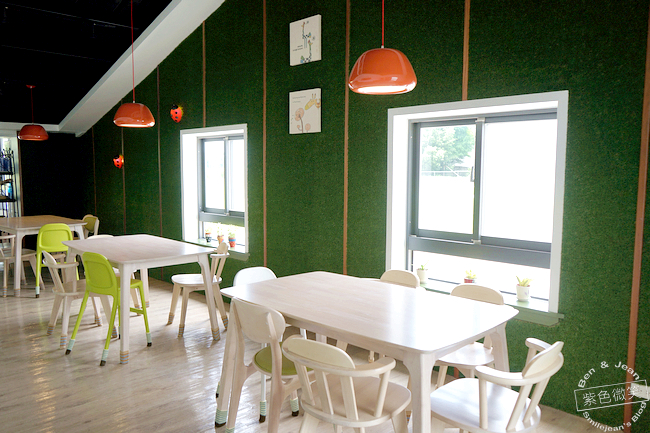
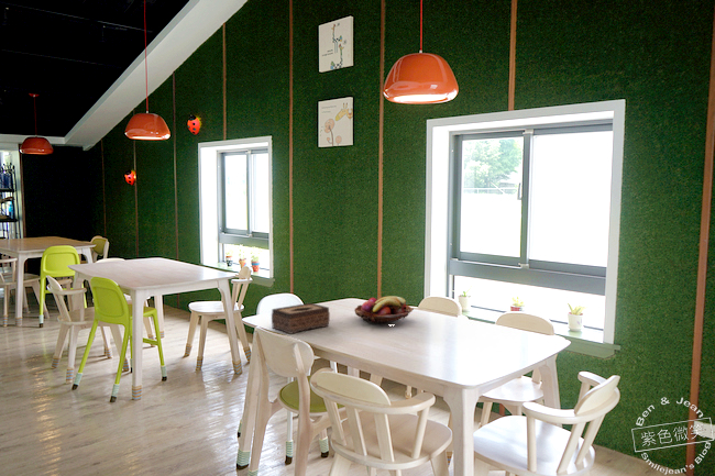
+ fruit basket [353,295,415,325]
+ tissue box [271,302,331,335]
